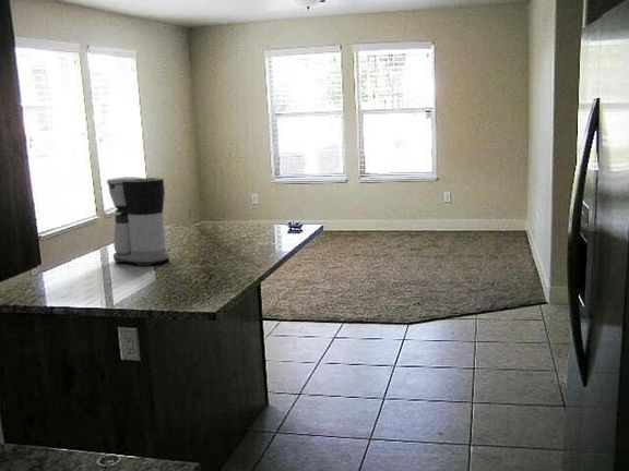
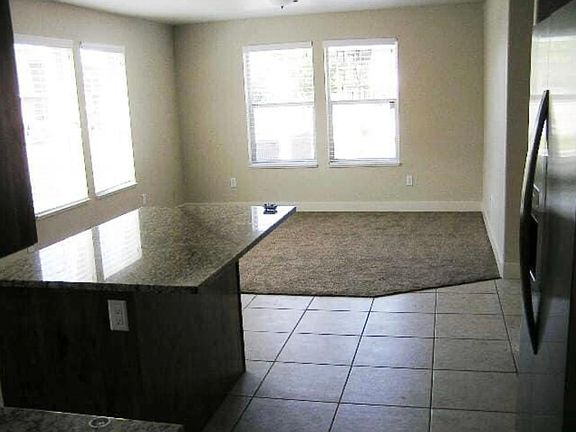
- coffee maker [106,176,170,267]
